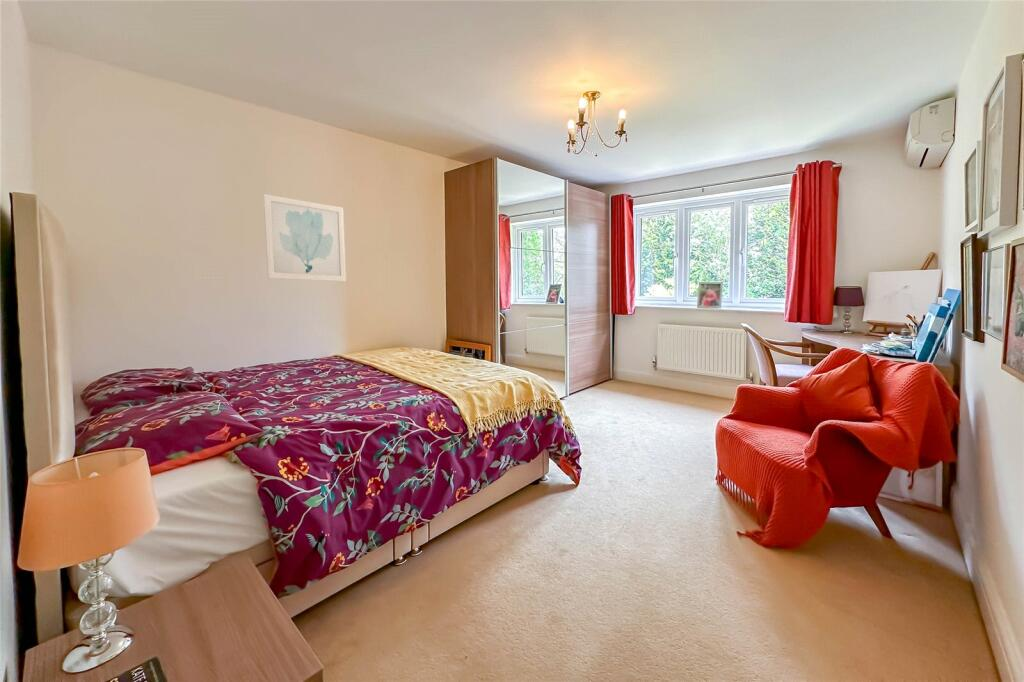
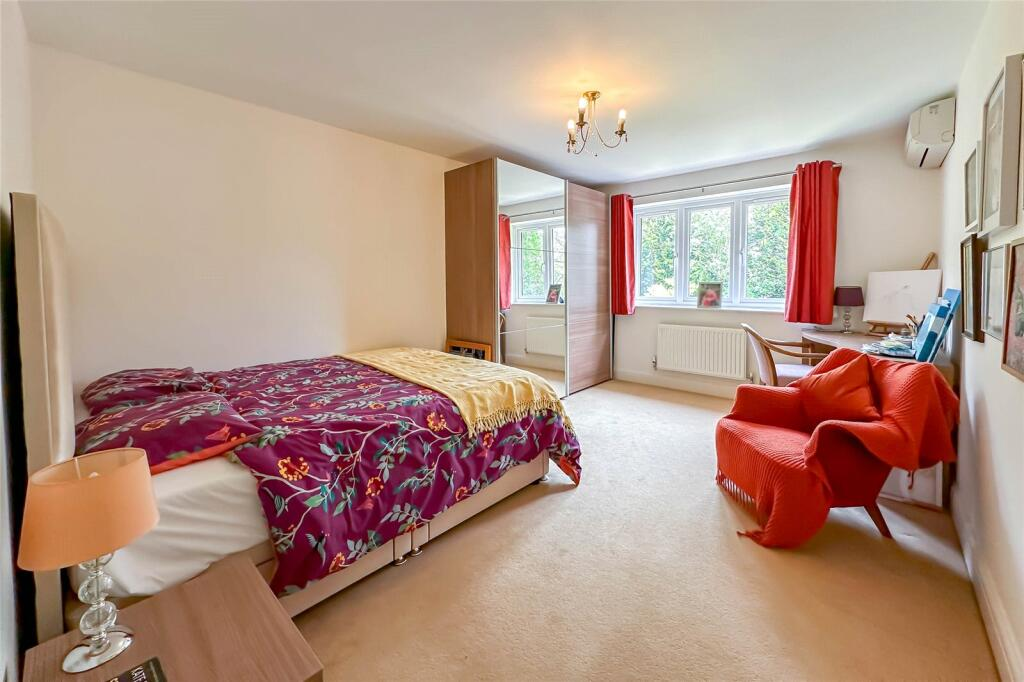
- wall art [263,193,347,282]
